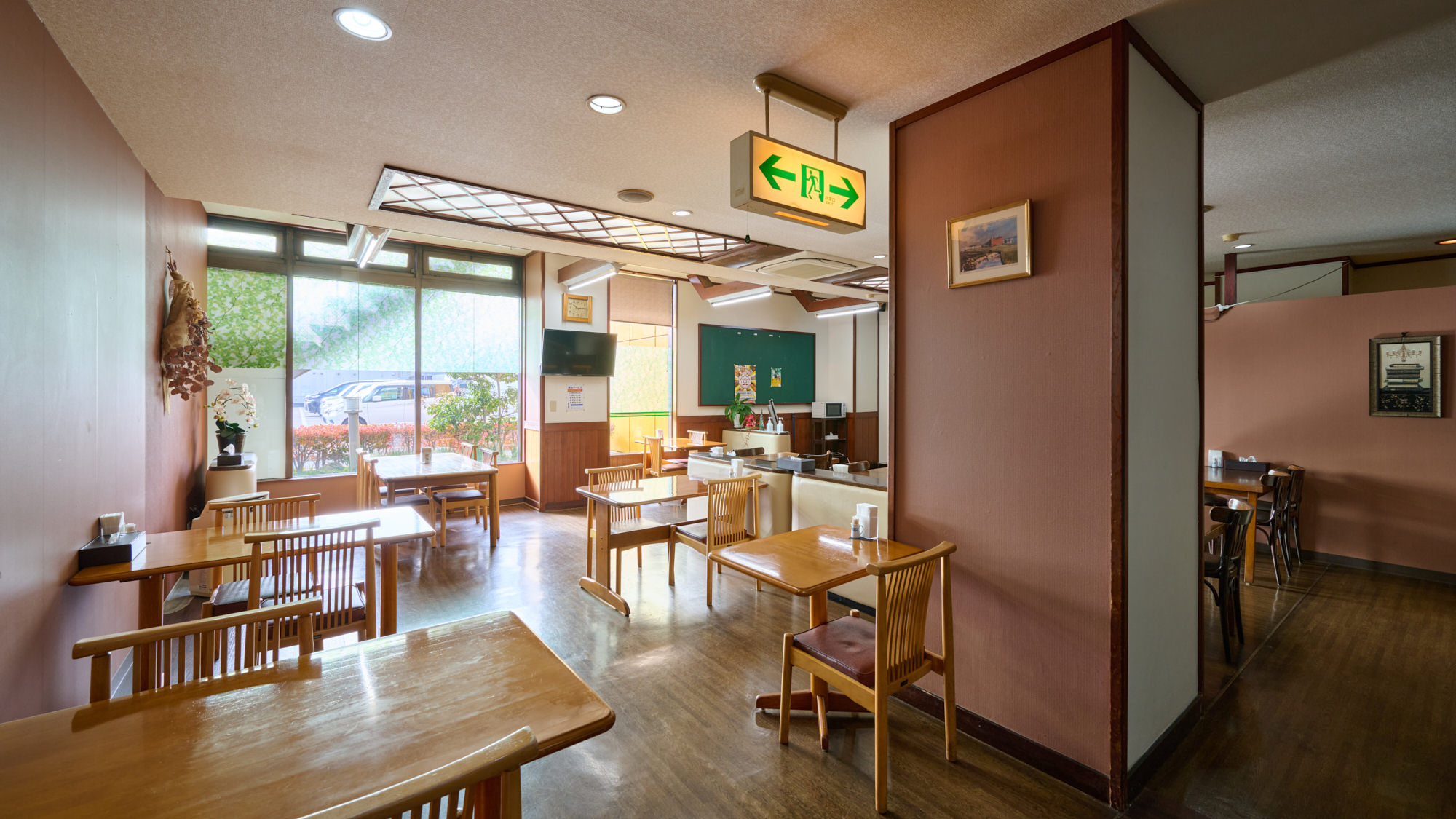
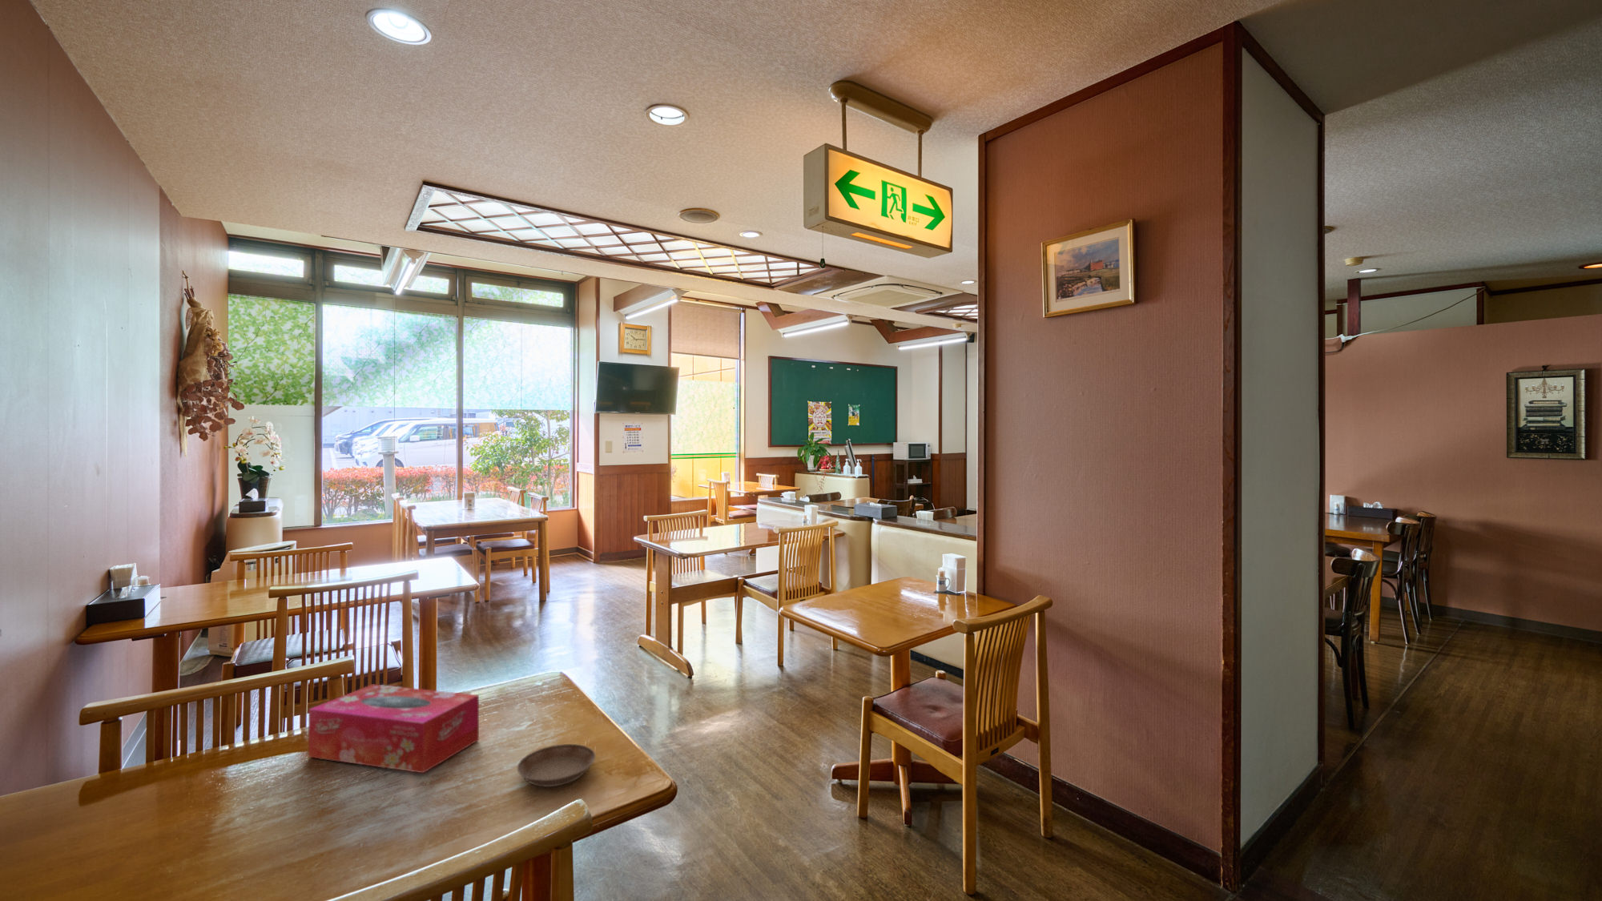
+ saucer [517,744,596,788]
+ tissue box [308,683,480,773]
